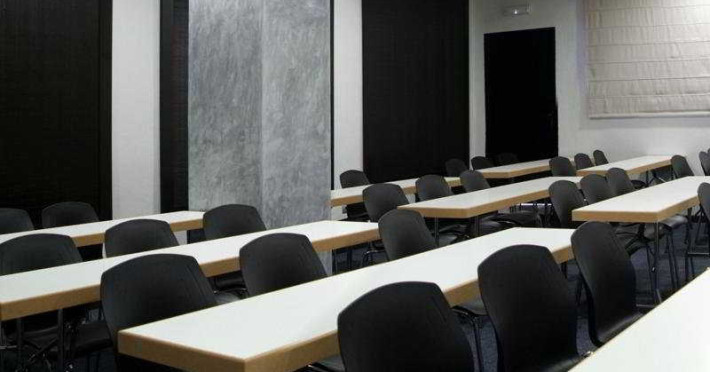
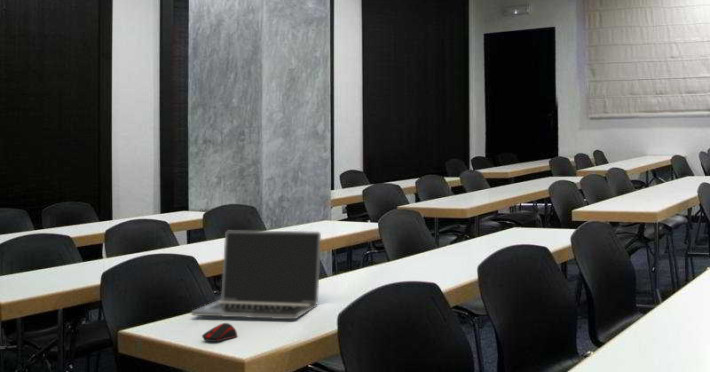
+ laptop [190,230,322,320]
+ computer mouse [201,322,238,343]
